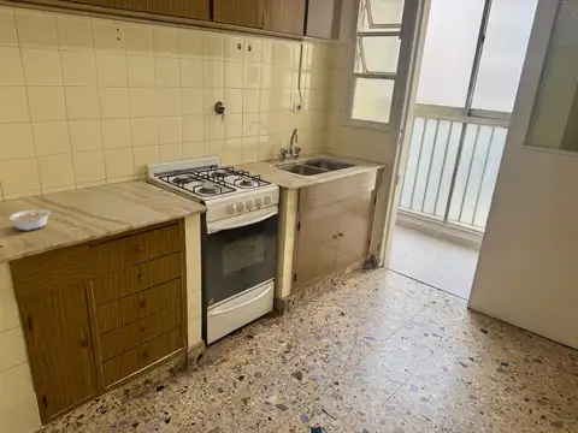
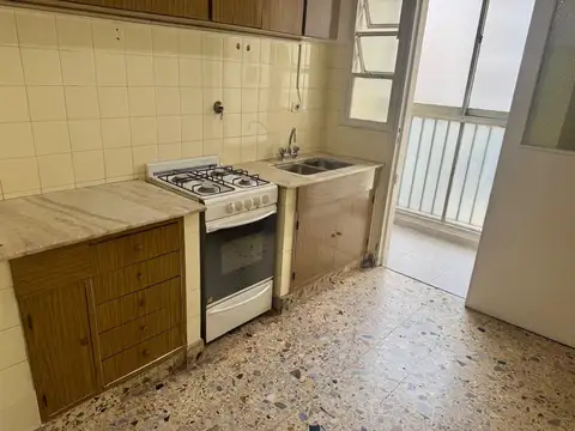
- legume [0,208,52,232]
